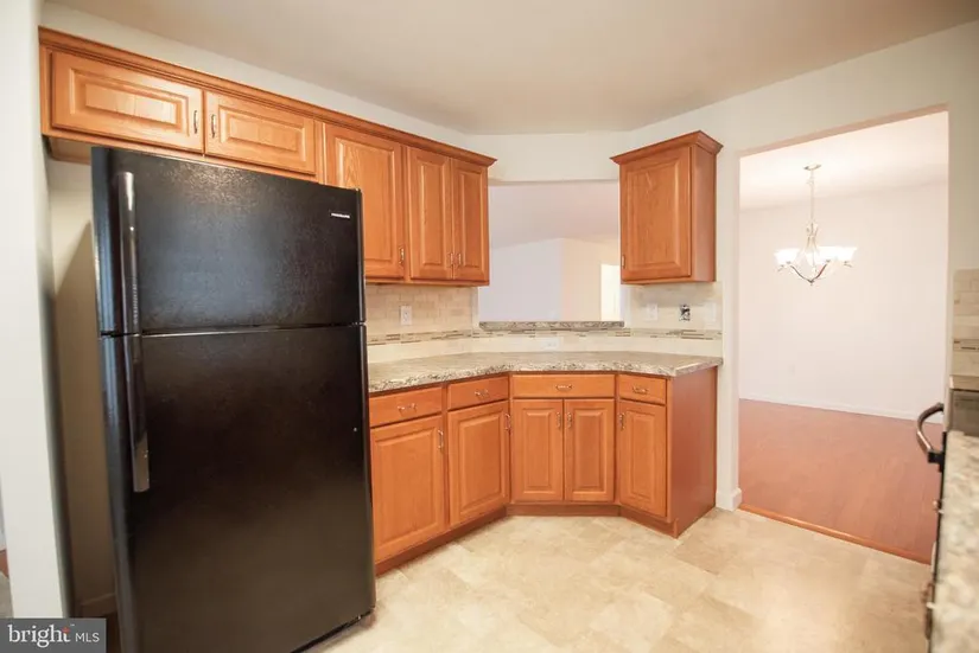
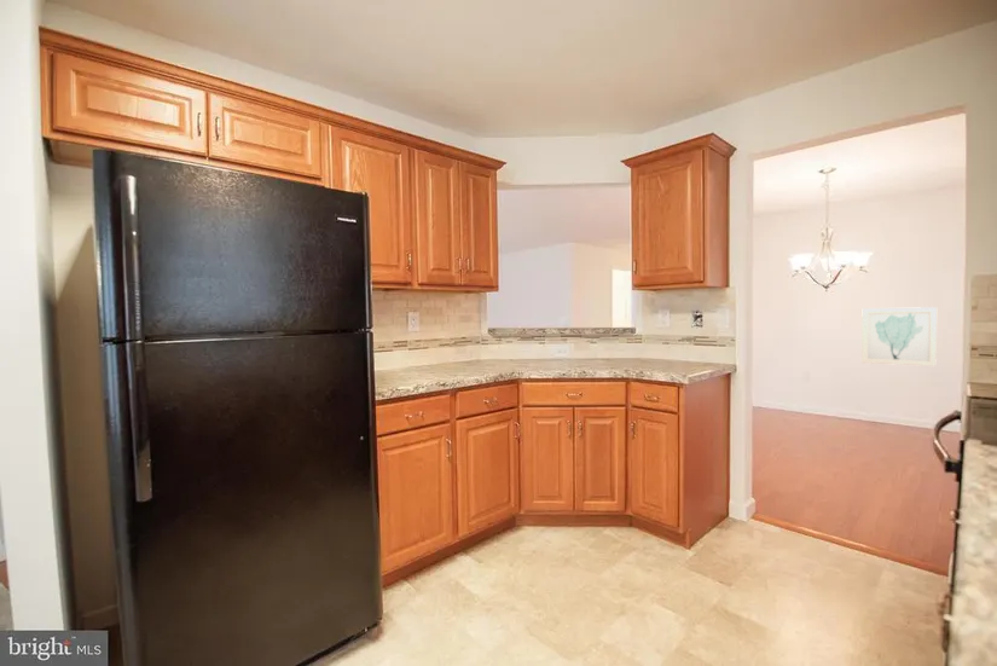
+ wall art [860,306,938,367]
